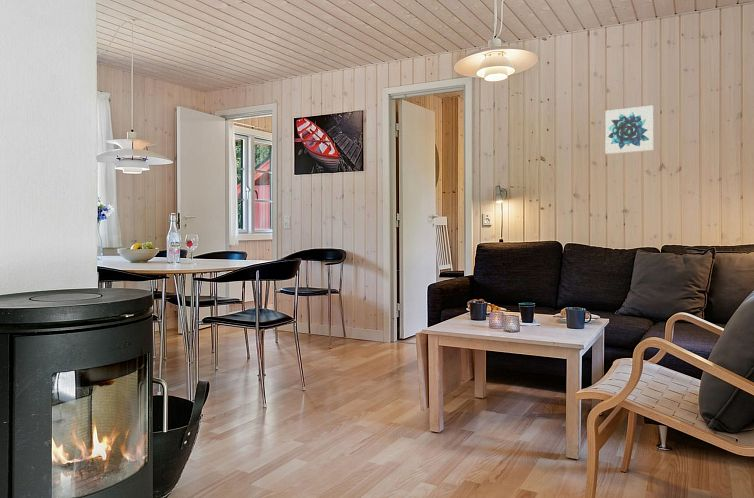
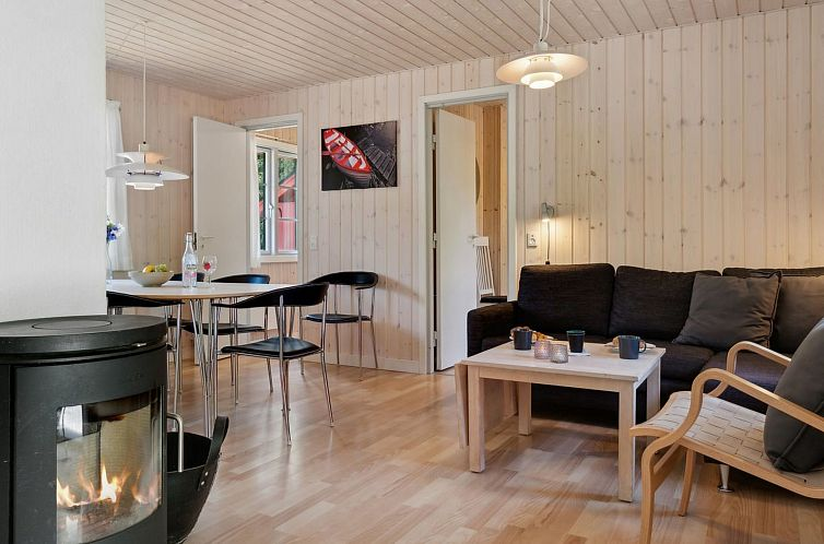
- wall art [604,105,654,155]
